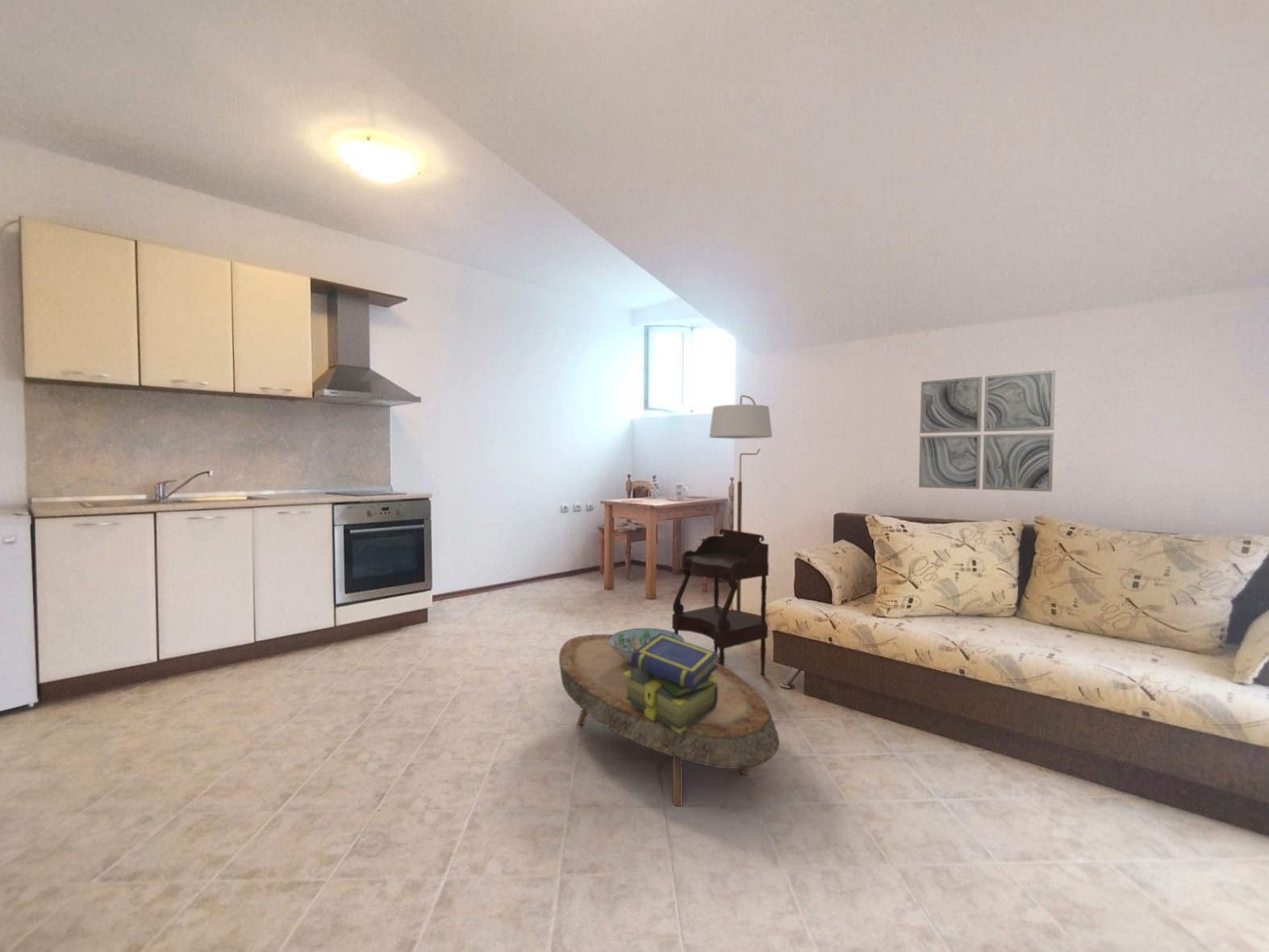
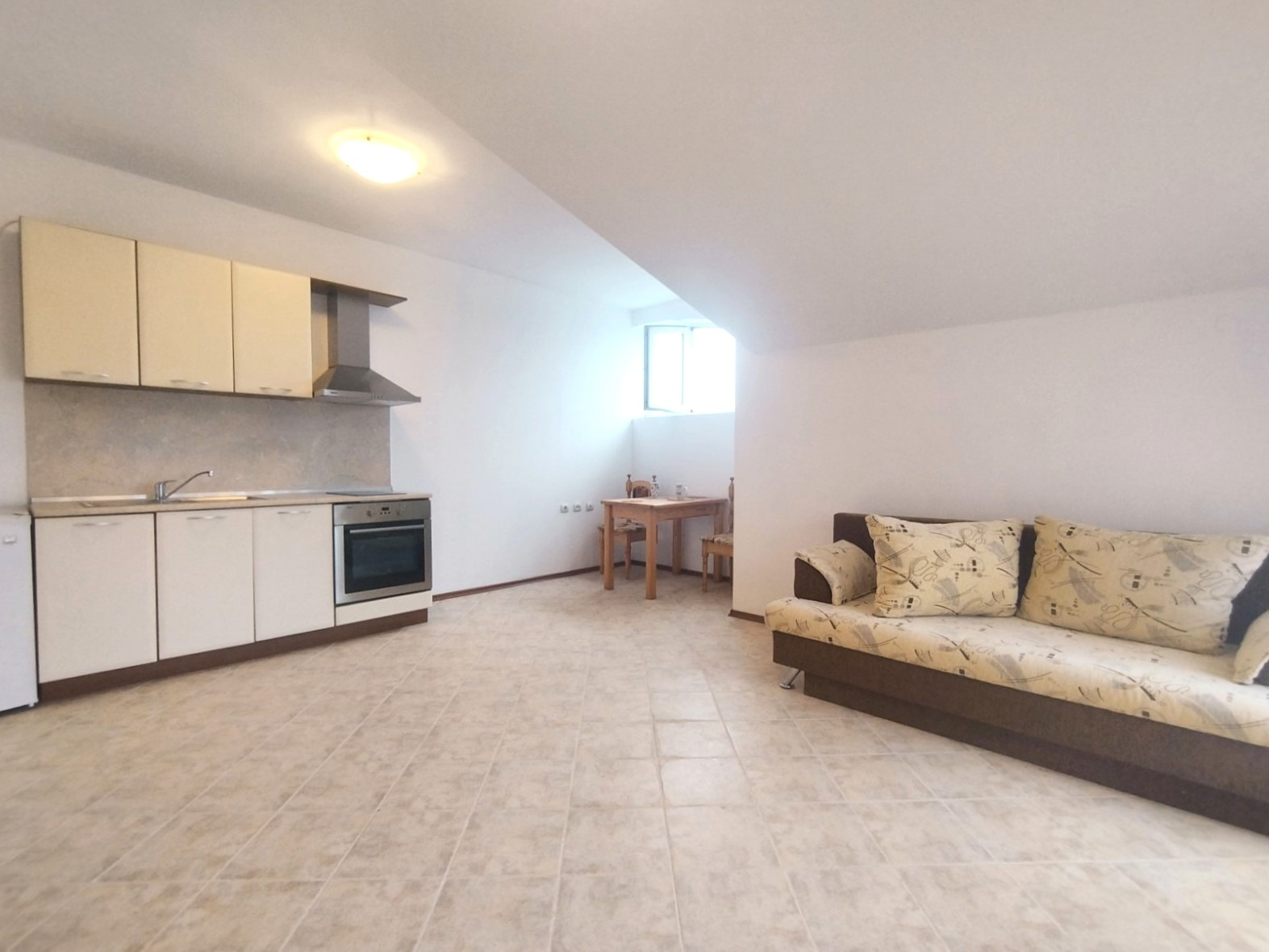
- wall art [918,370,1056,492]
- floor lamp [708,395,773,613]
- stack of books [624,633,719,733]
- side table [671,528,770,675]
- coffee table [558,633,780,807]
- decorative bowl [609,628,685,663]
